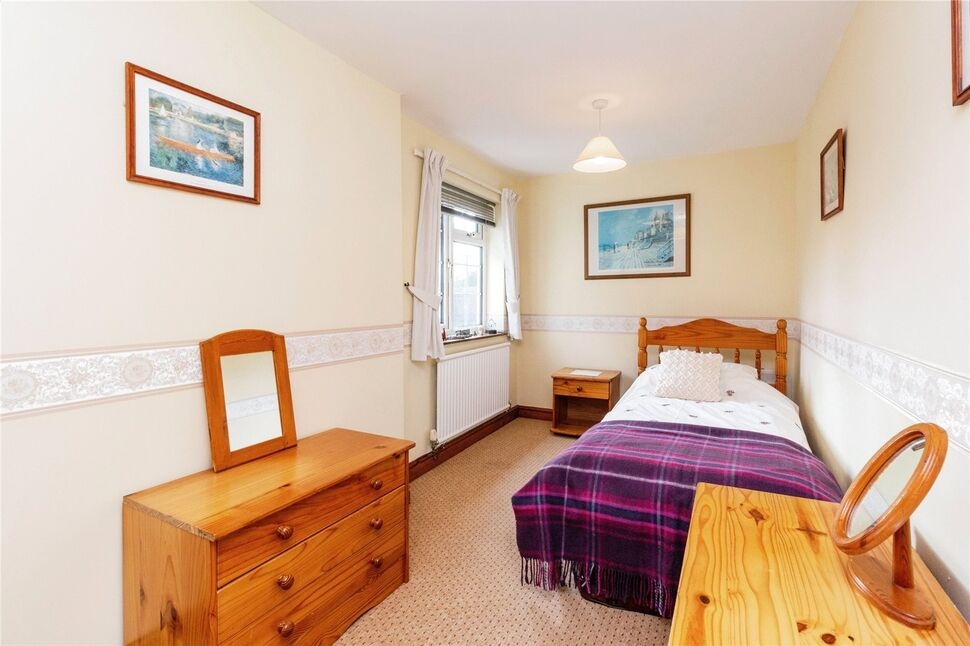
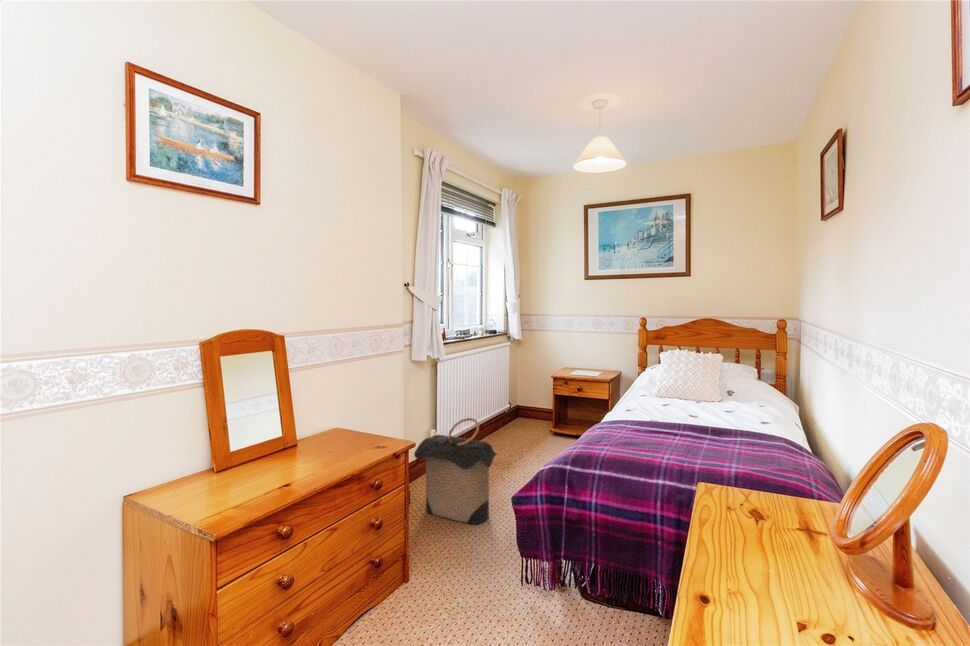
+ laundry hamper [413,417,498,525]
